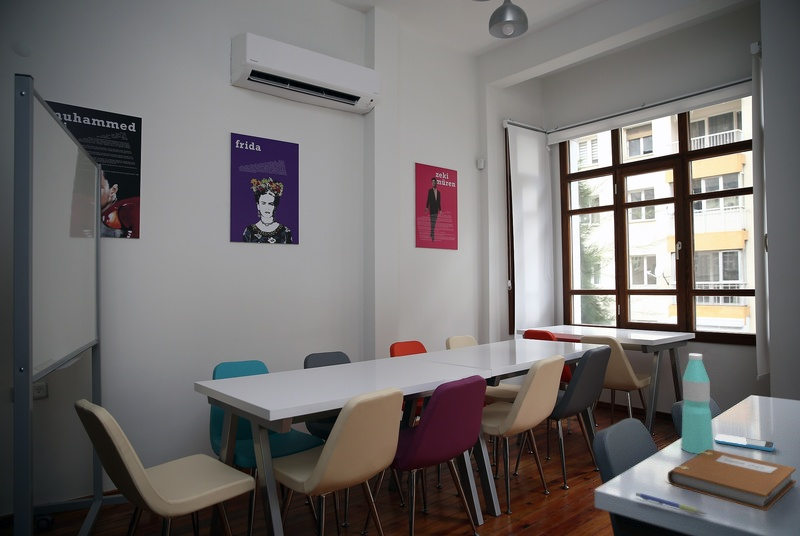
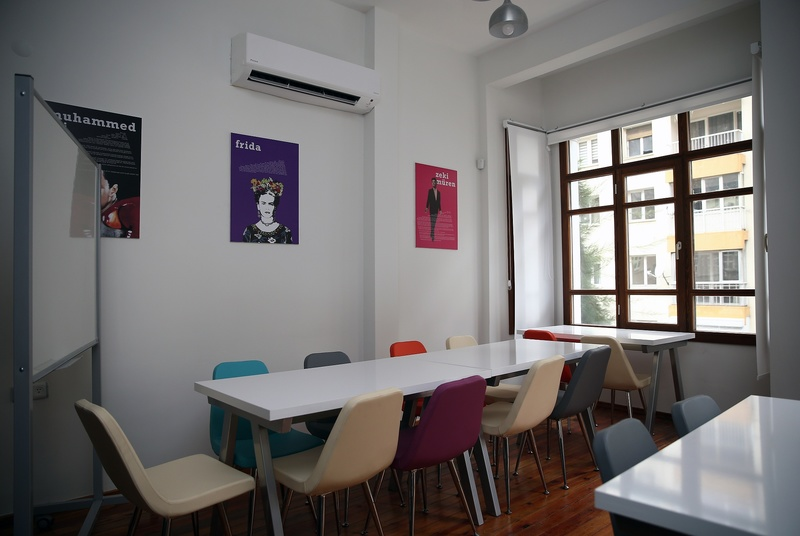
- pen [635,492,708,516]
- water bottle [681,353,715,455]
- notebook [667,449,797,512]
- smartphone [714,433,776,452]
